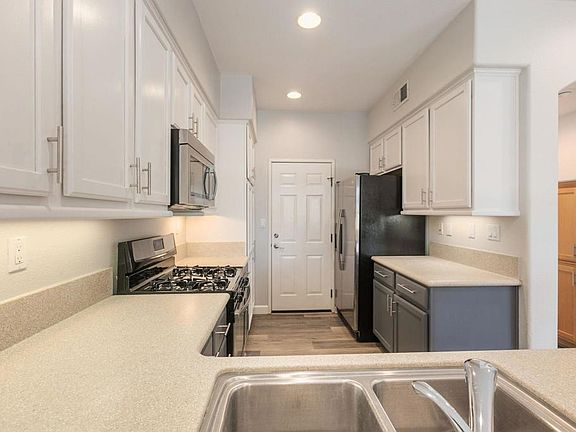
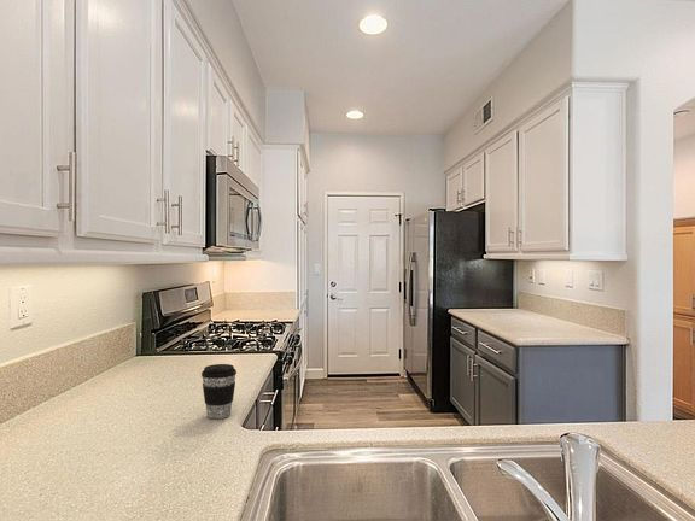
+ coffee cup [200,363,238,420]
